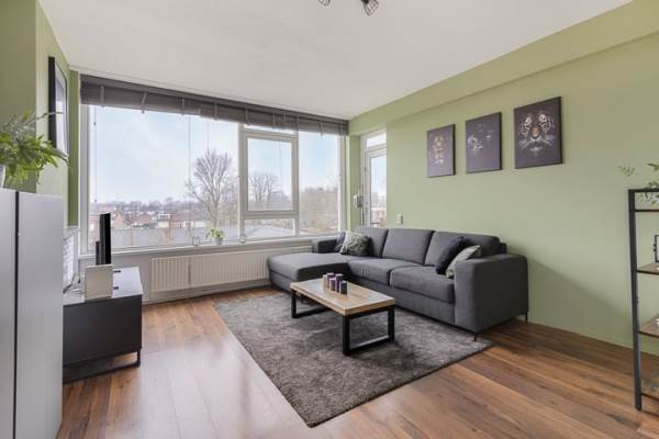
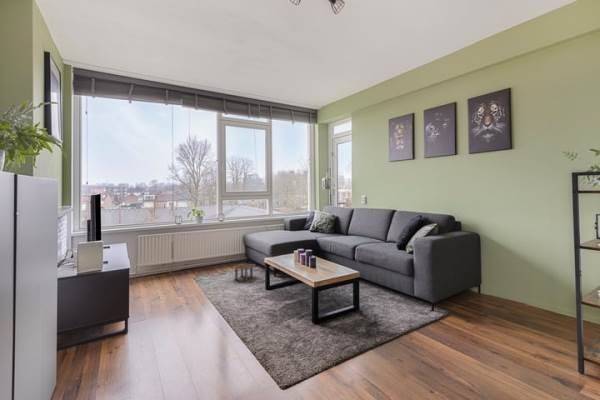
+ side table [231,263,257,282]
